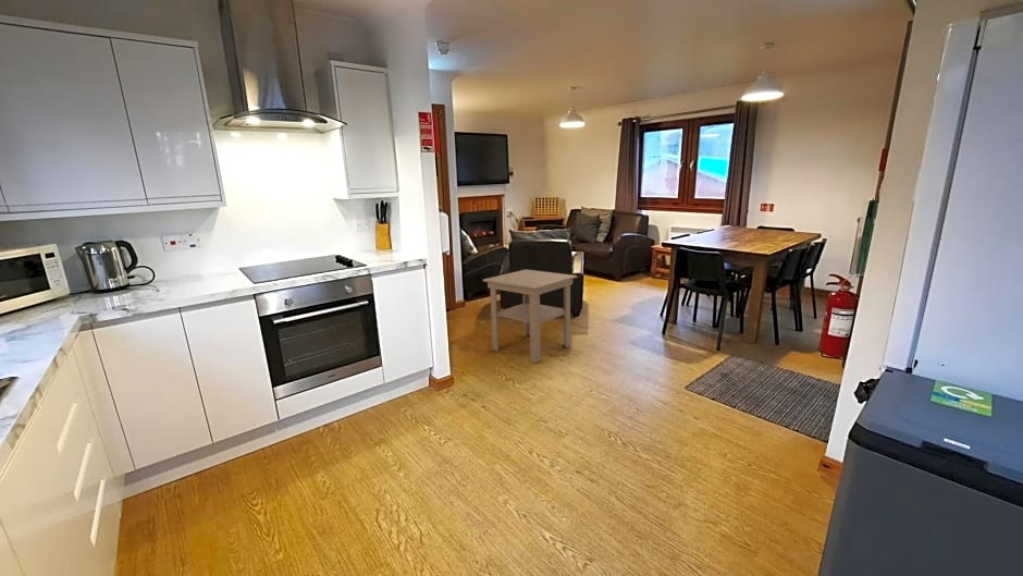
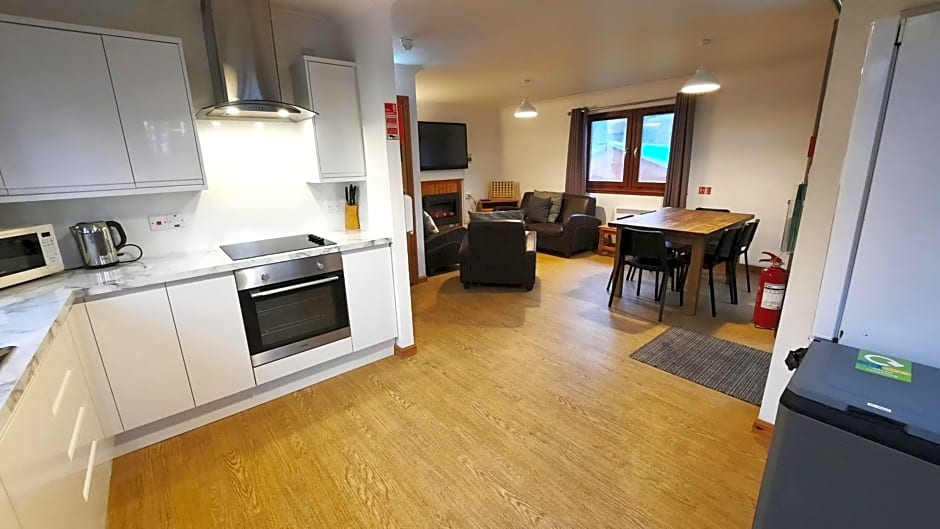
- side table [482,269,578,364]
